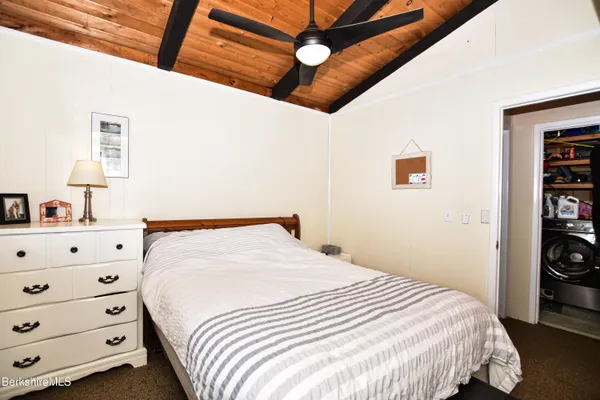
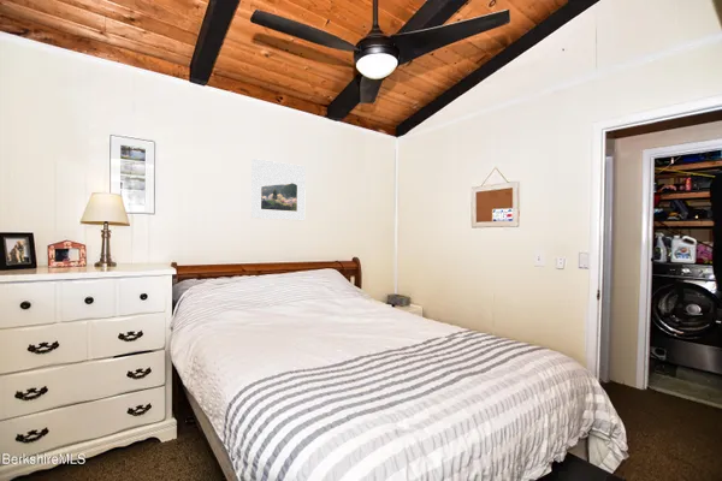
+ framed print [250,158,307,221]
